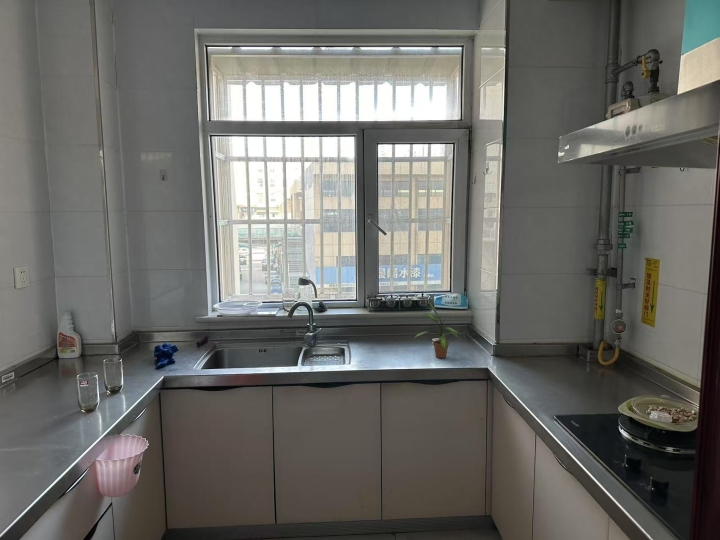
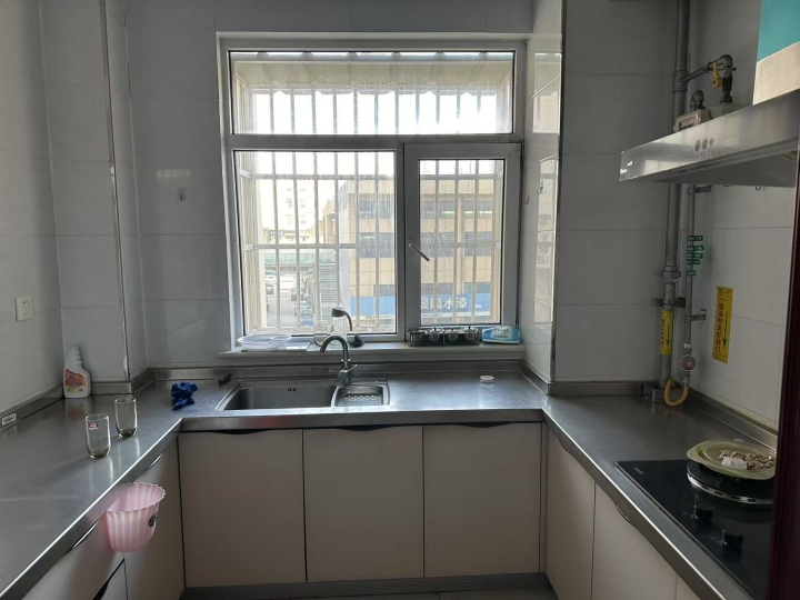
- potted plant [414,301,461,359]
